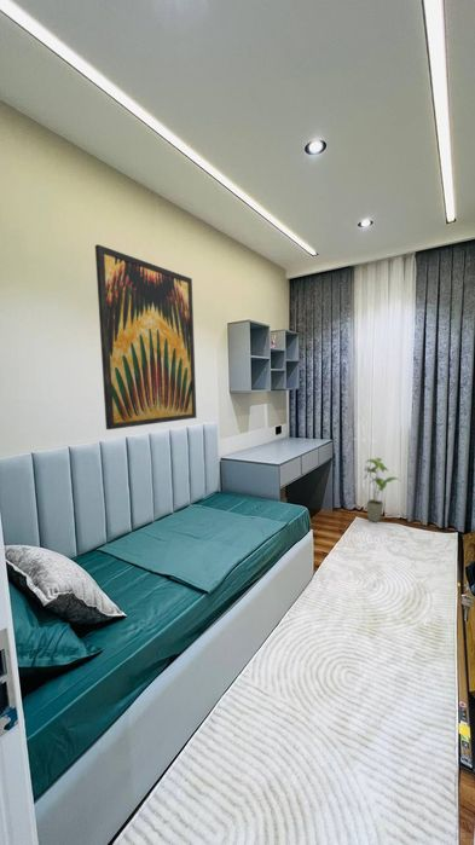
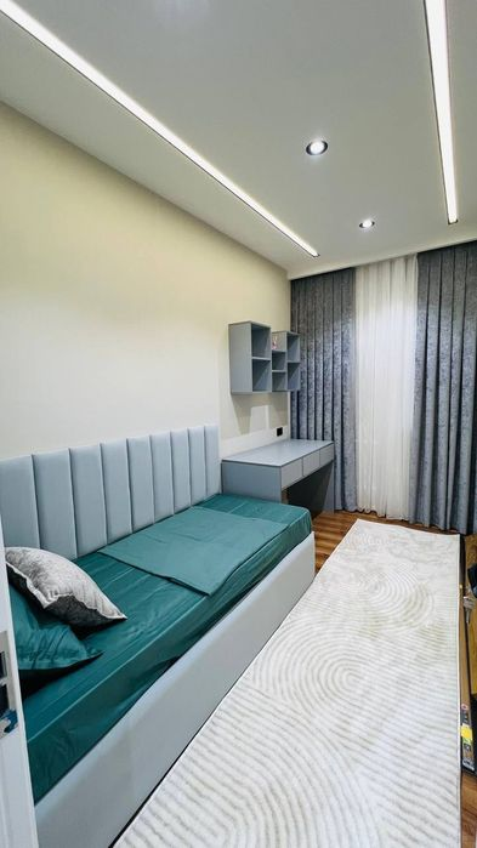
- wall art [94,243,198,430]
- house plant [363,457,400,523]
